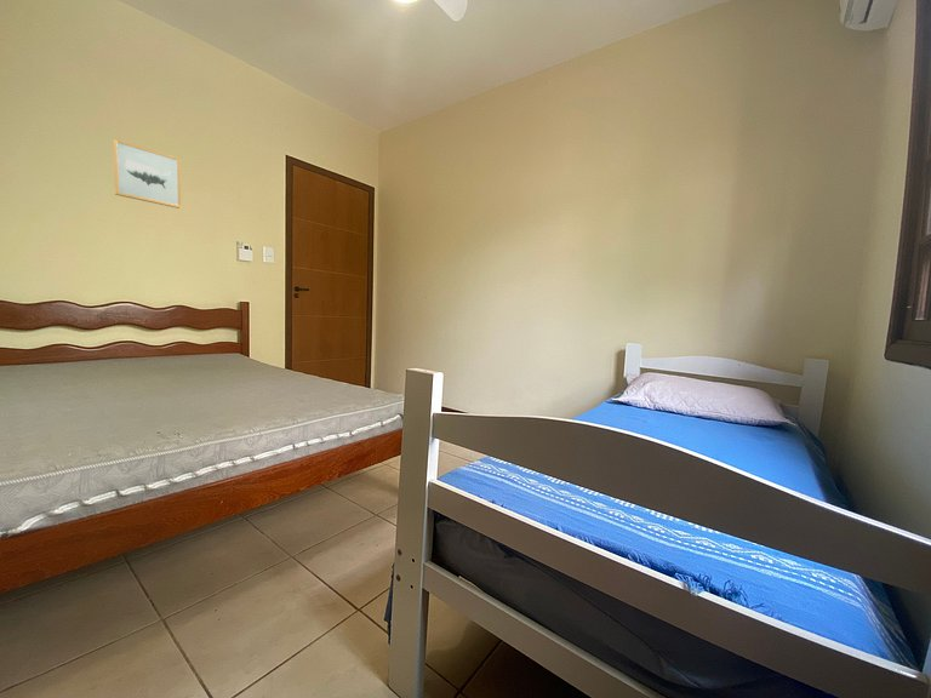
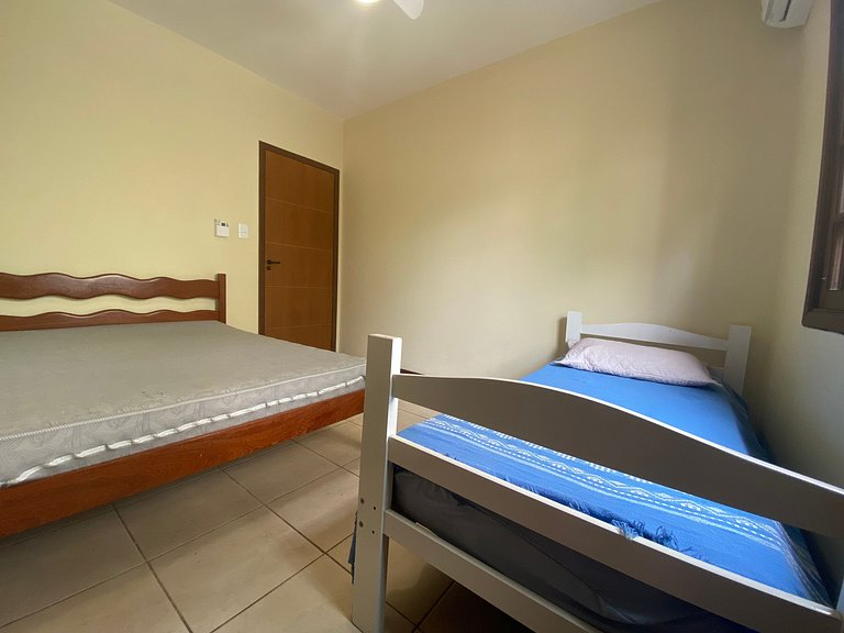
- wall art [112,138,182,210]
